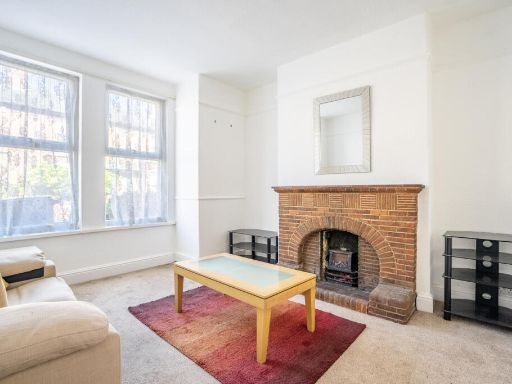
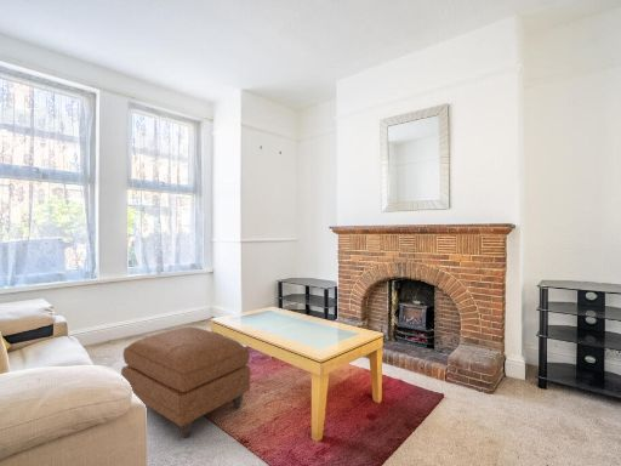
+ ottoman [120,325,251,439]
